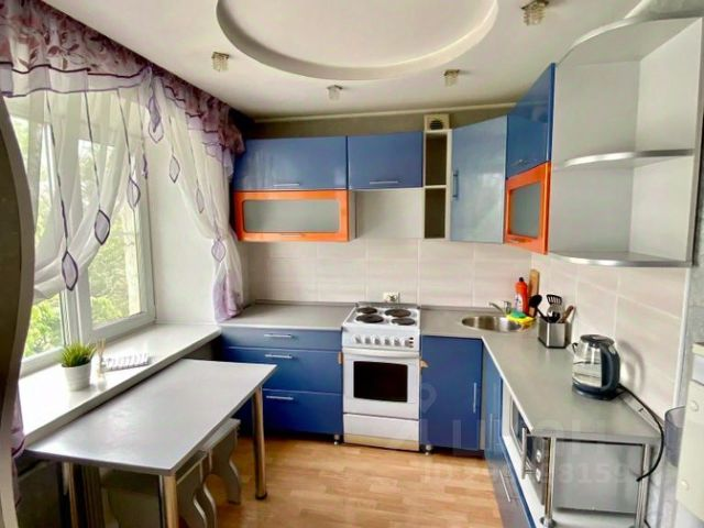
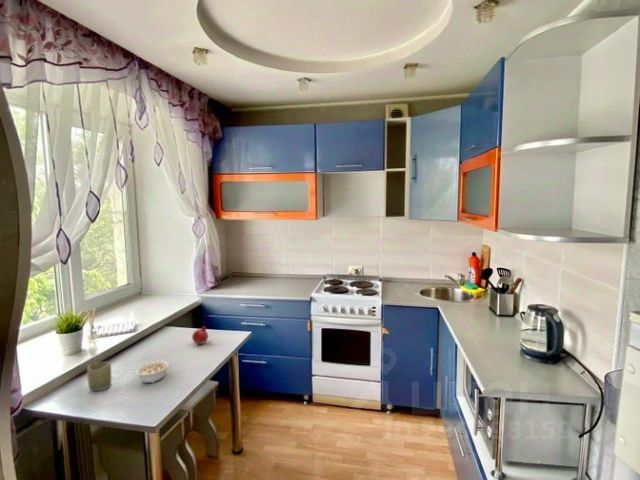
+ cup [86,361,112,392]
+ legume [127,359,170,384]
+ fruit [191,325,209,345]
